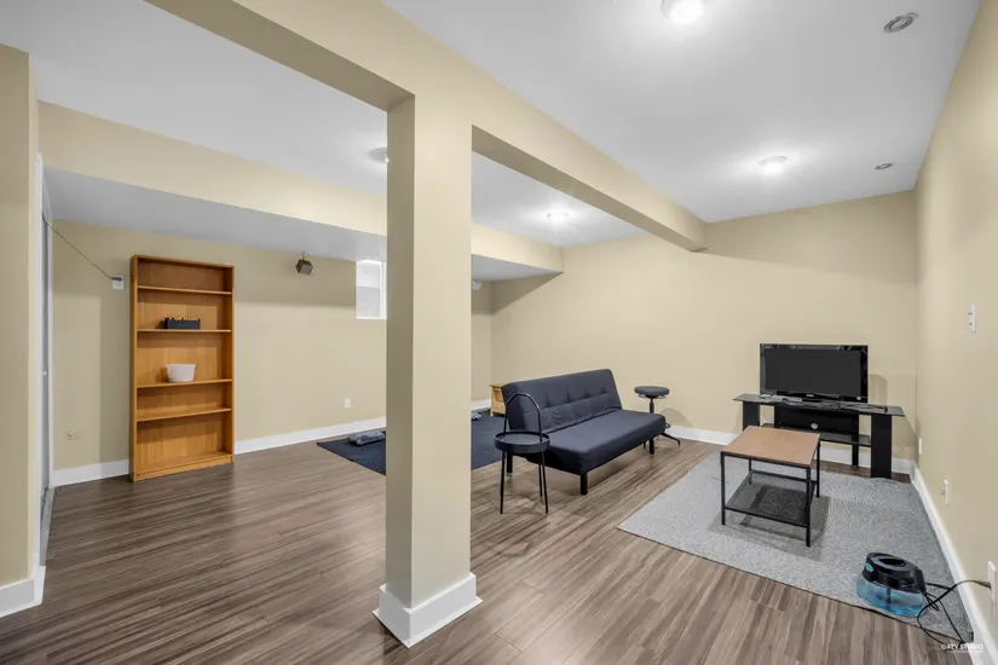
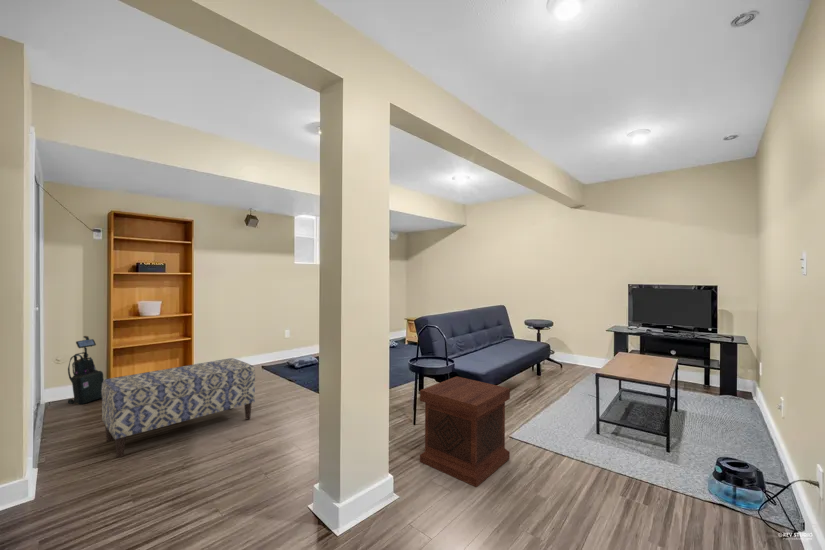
+ vacuum cleaner [67,335,104,406]
+ side table [419,376,511,488]
+ bench [101,357,256,459]
